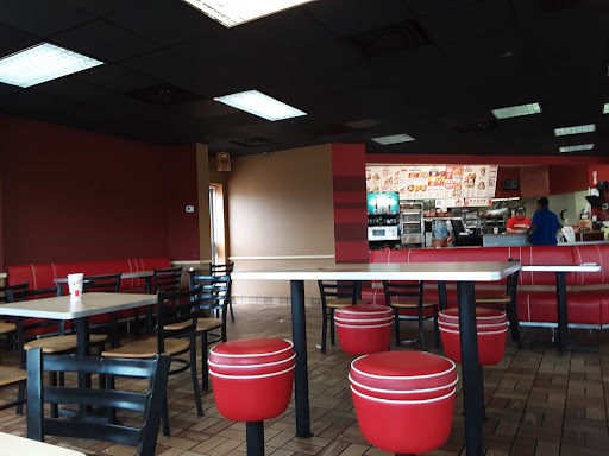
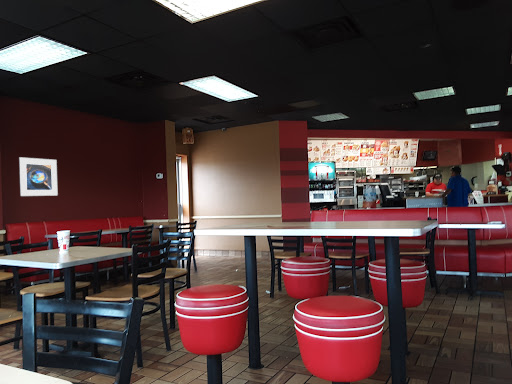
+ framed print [18,156,59,197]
